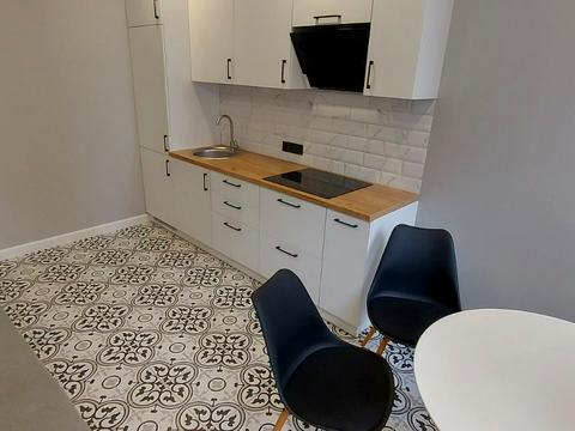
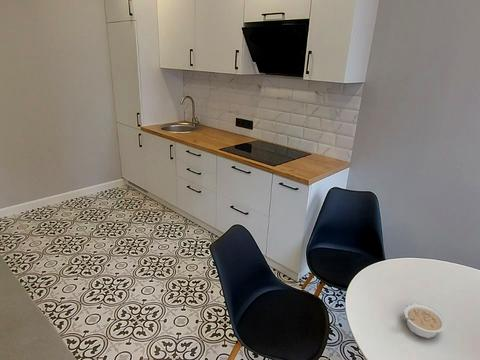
+ legume [399,302,447,339]
